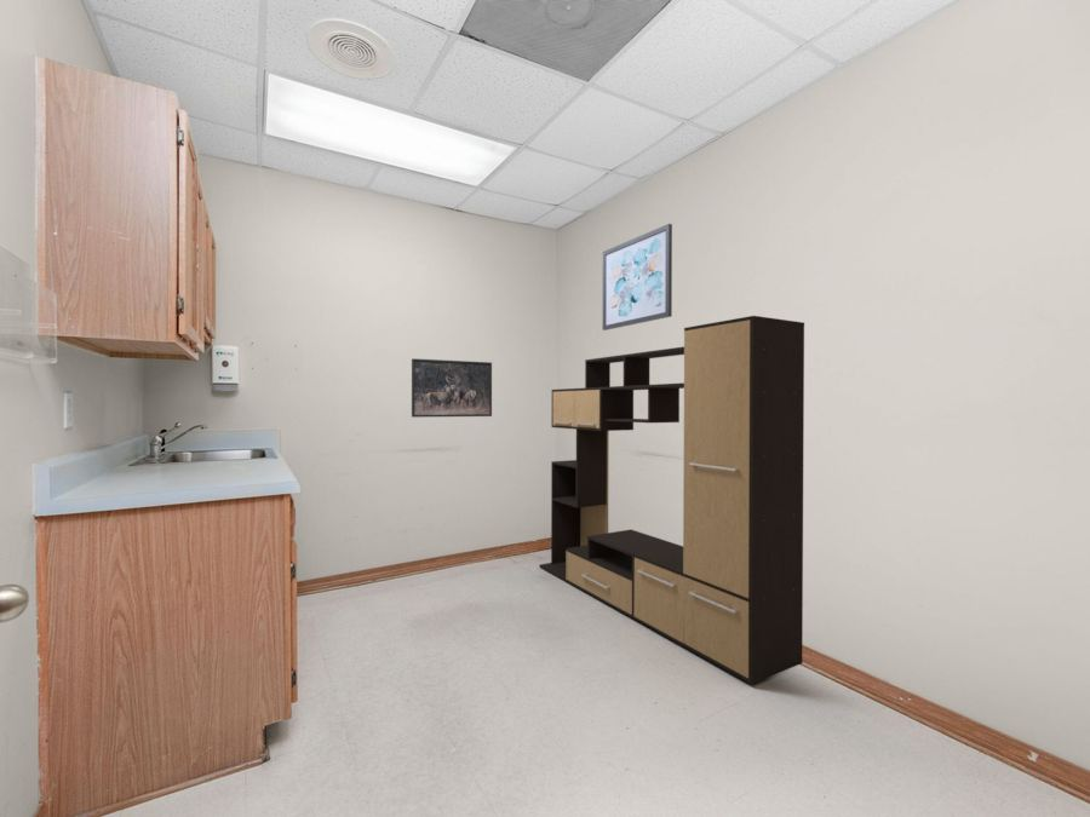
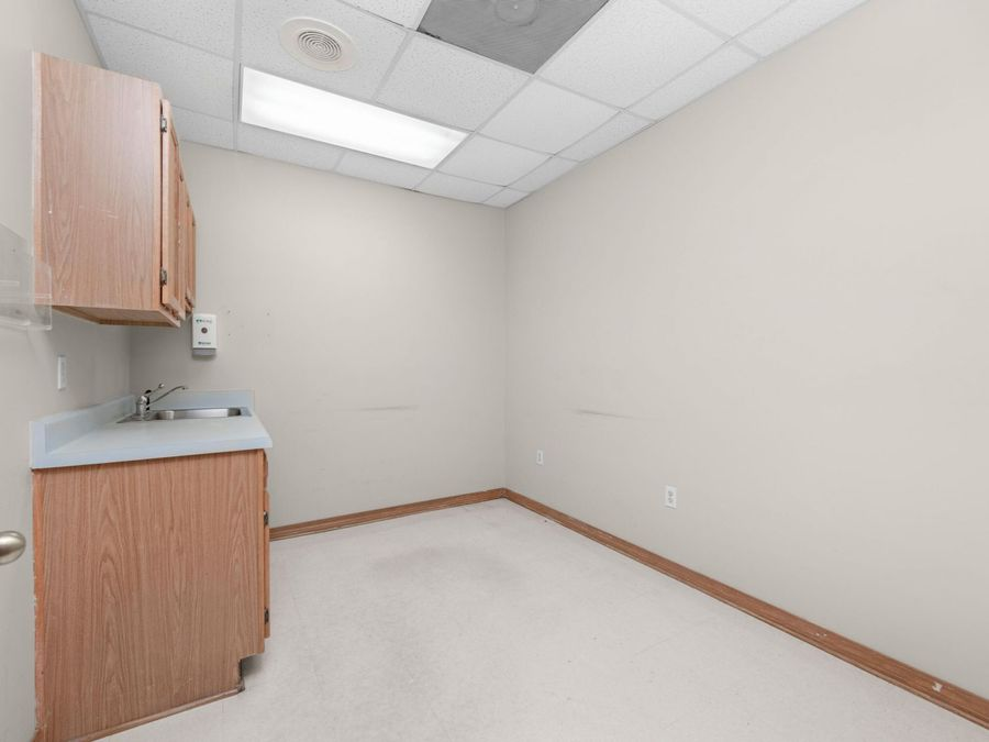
- media console [538,315,805,685]
- wall art [602,223,673,332]
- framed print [411,357,493,419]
